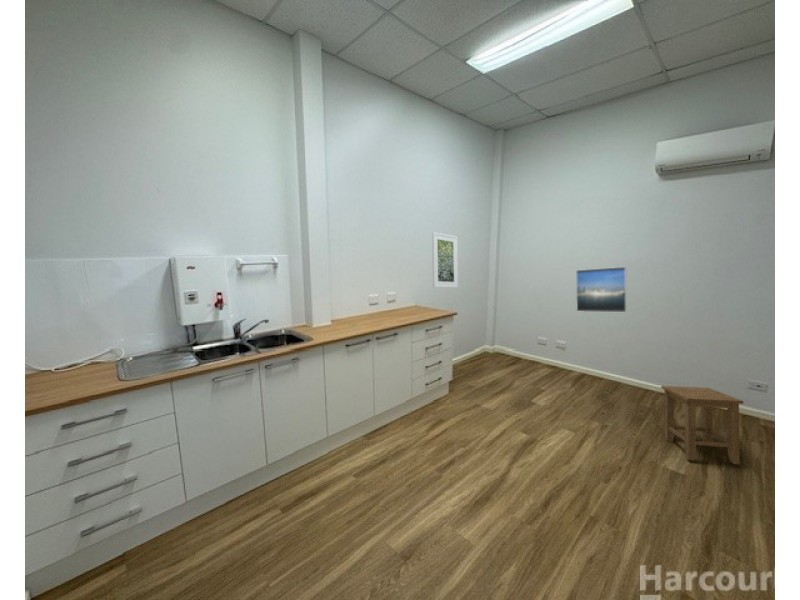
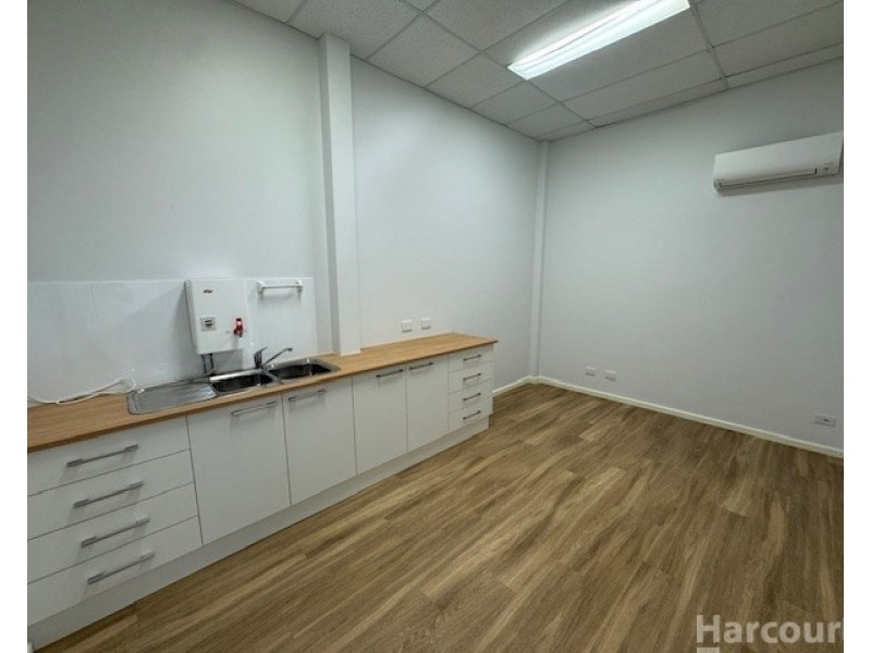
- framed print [431,231,459,289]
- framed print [575,266,628,313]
- stool [660,385,744,465]
